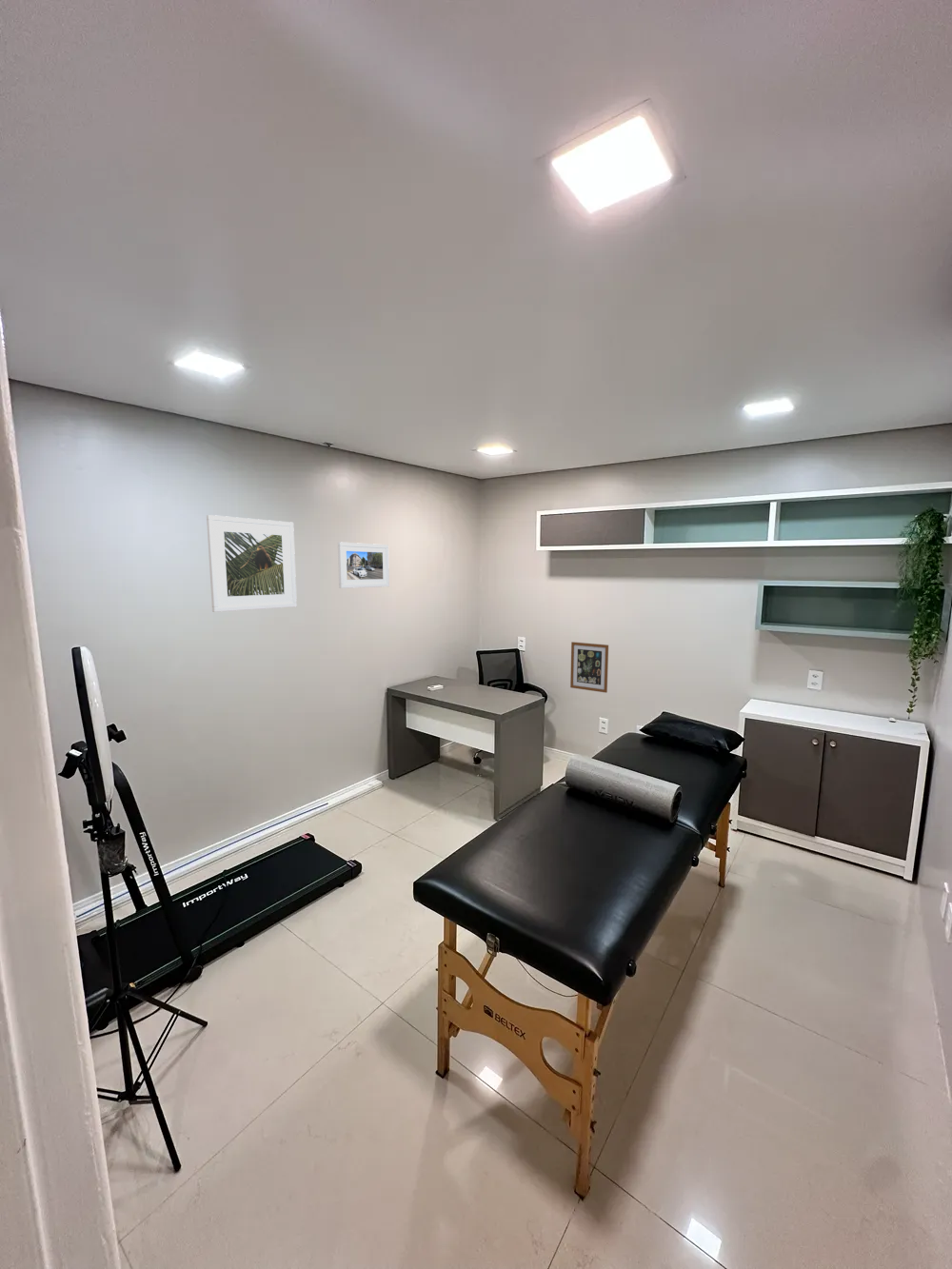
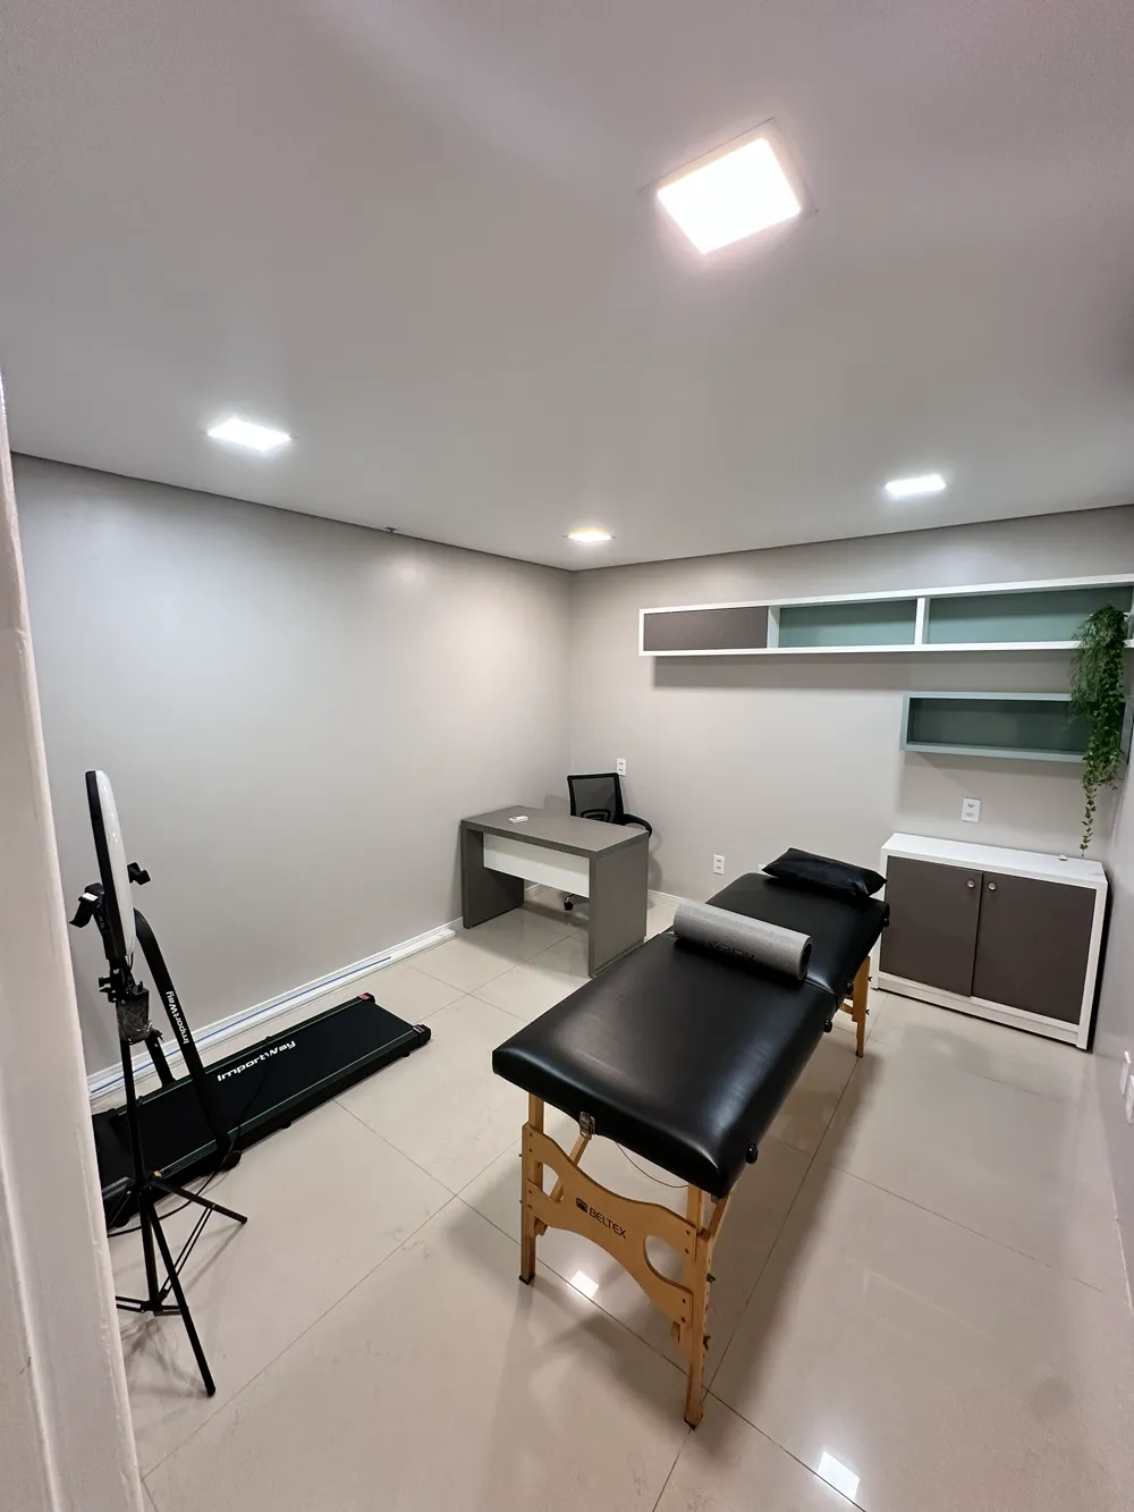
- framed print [337,541,390,589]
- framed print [206,514,298,613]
- wall art [569,641,609,694]
